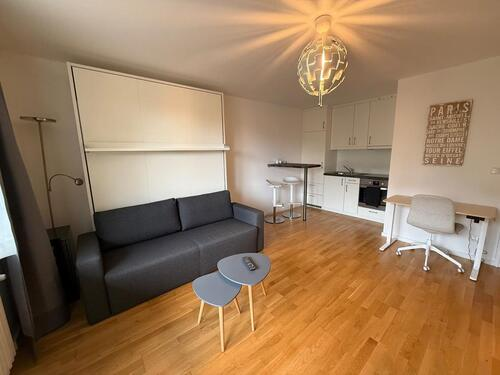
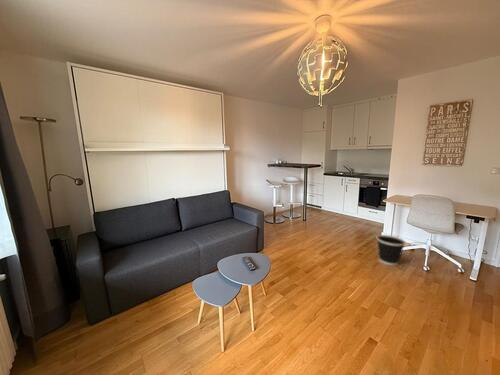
+ wastebasket [376,234,407,266]
